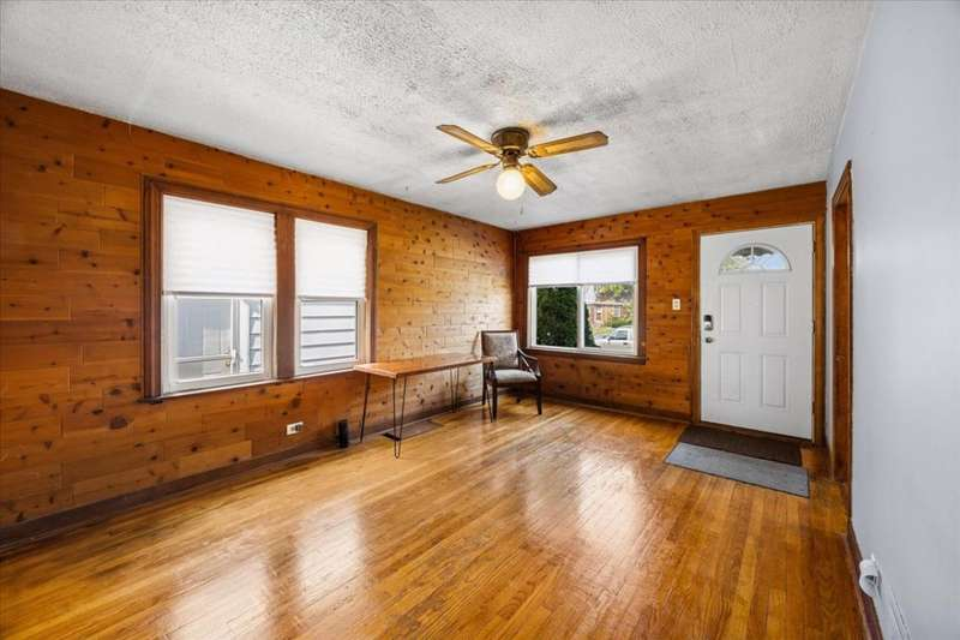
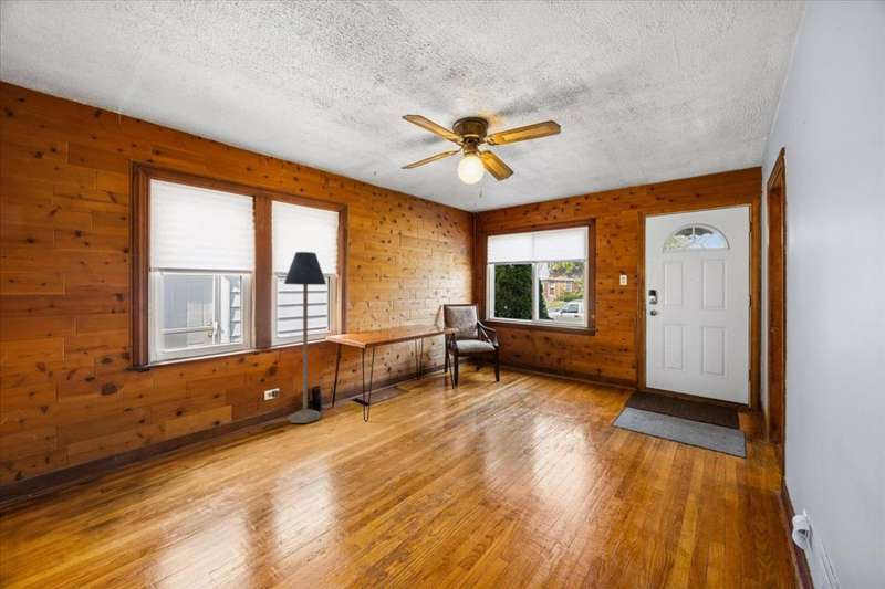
+ floor lamp [283,251,327,424]
